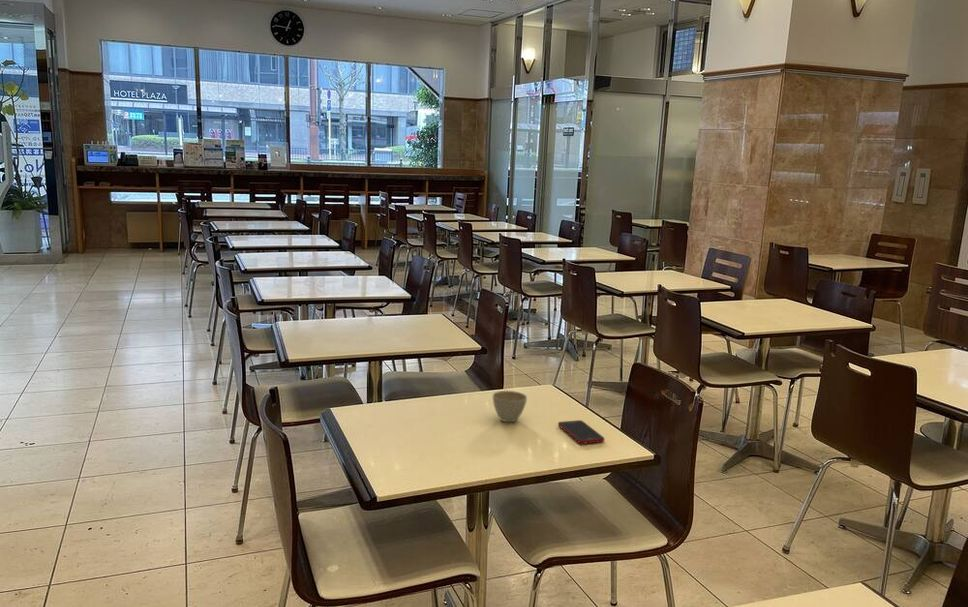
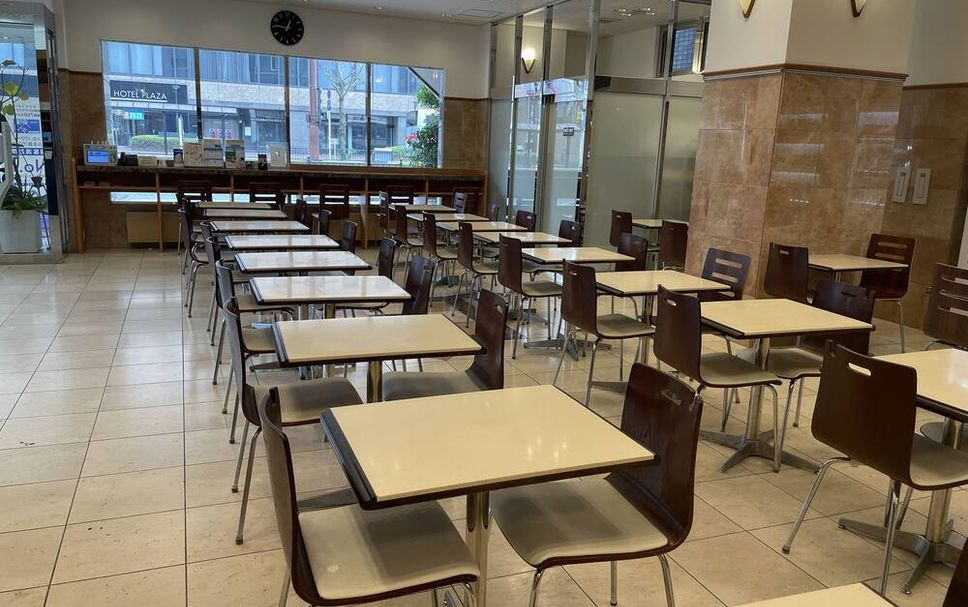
- flower pot [492,390,528,423]
- cell phone [557,419,605,445]
